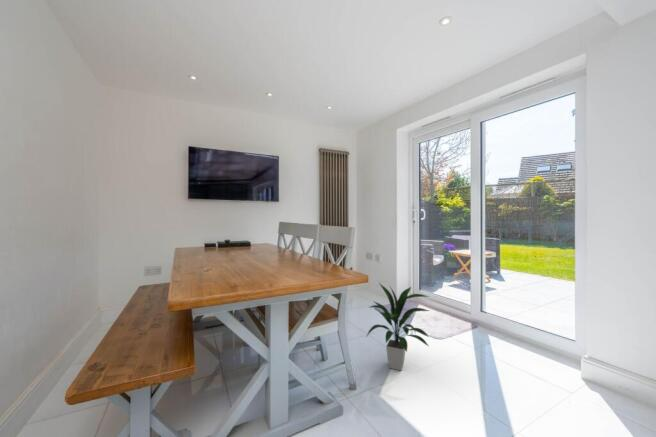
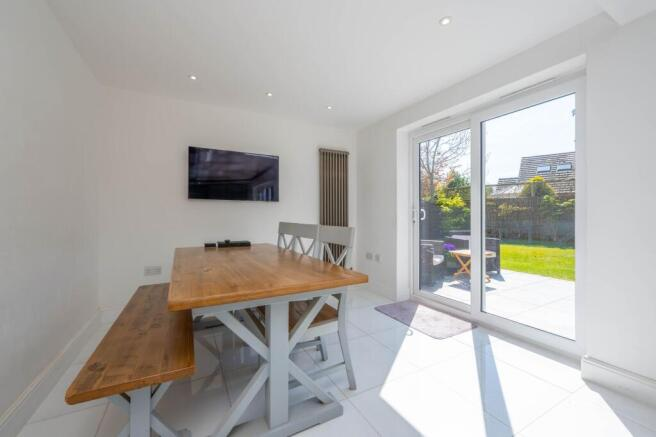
- indoor plant [365,282,431,372]
